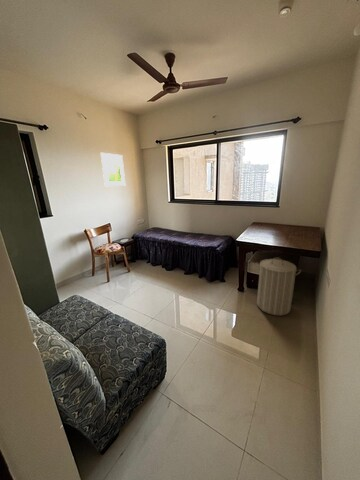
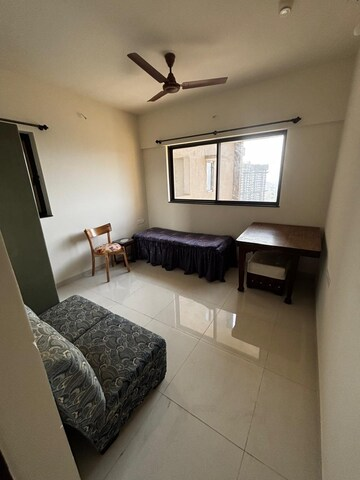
- laundry hamper [255,257,302,317]
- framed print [100,152,126,187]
